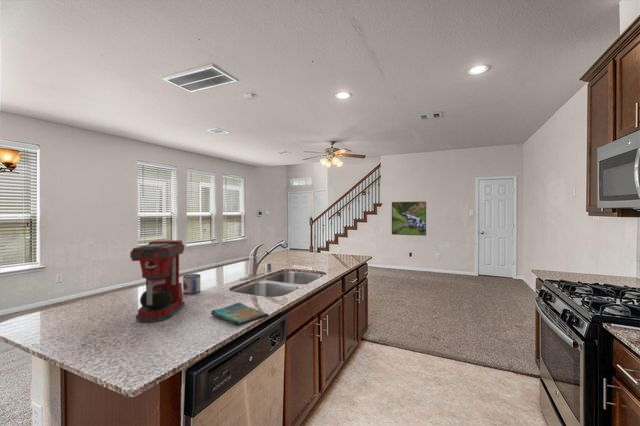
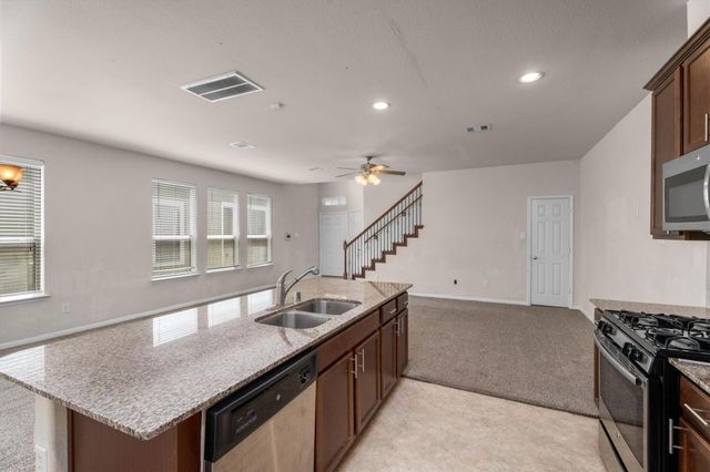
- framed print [391,201,427,237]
- mug [182,273,202,295]
- dish towel [210,302,269,327]
- coffee maker [129,239,186,323]
